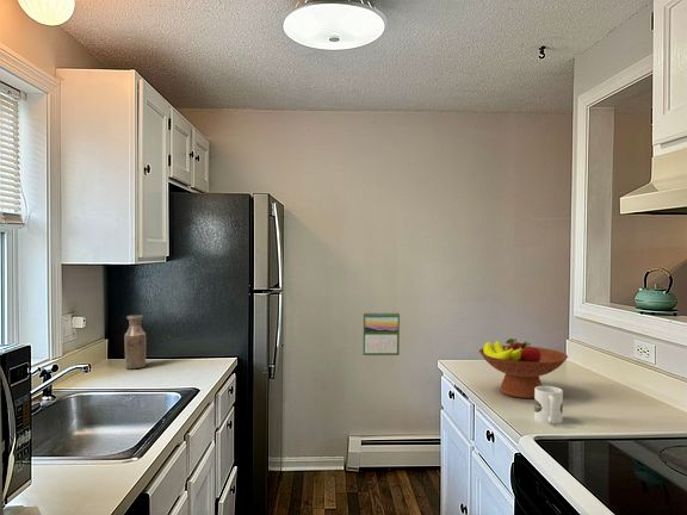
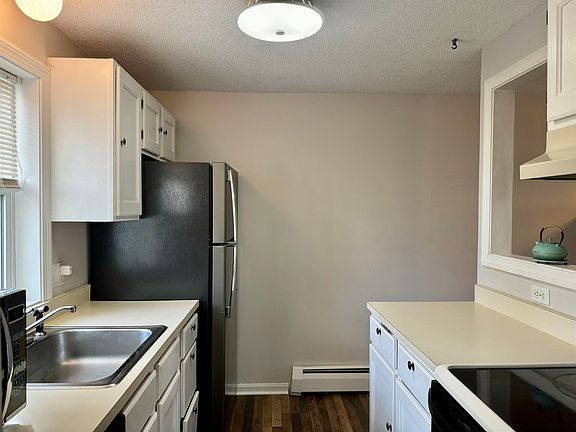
- bottle [123,314,147,370]
- calendar [363,310,401,356]
- fruit bowl [478,337,569,399]
- mug [533,385,564,424]
